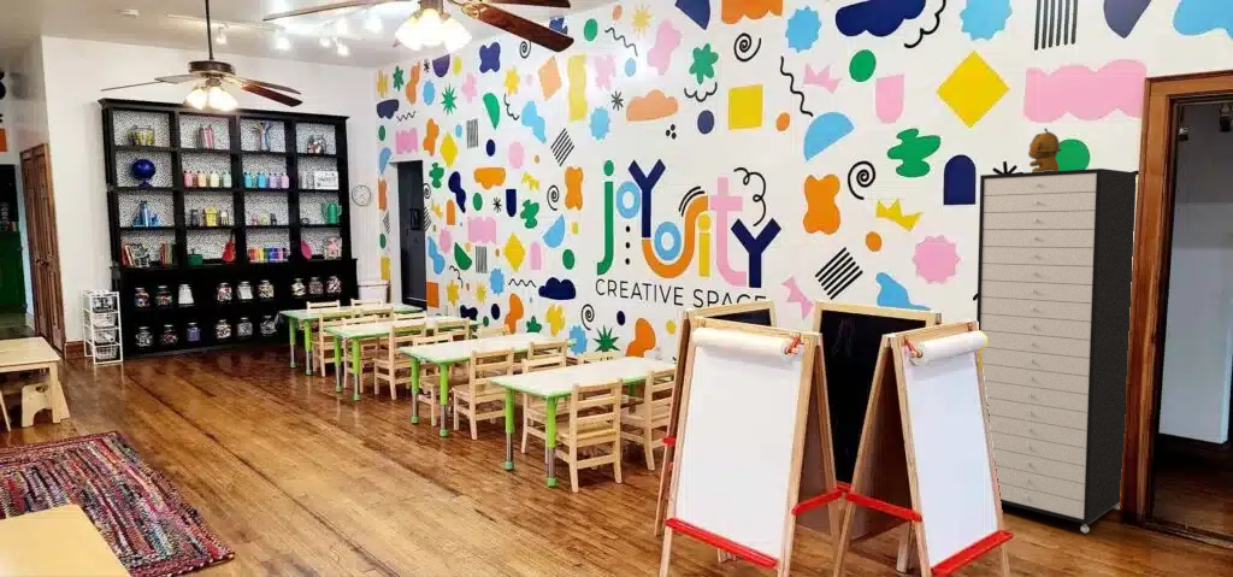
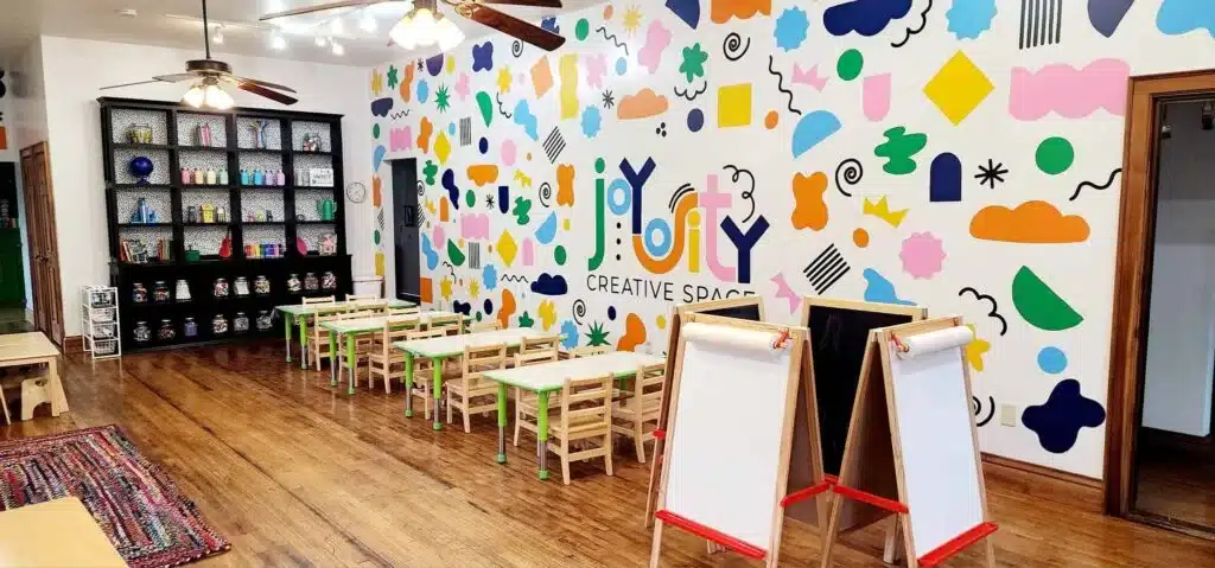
- stuffed bear [1027,126,1063,172]
- storage cabinet [975,167,1138,534]
